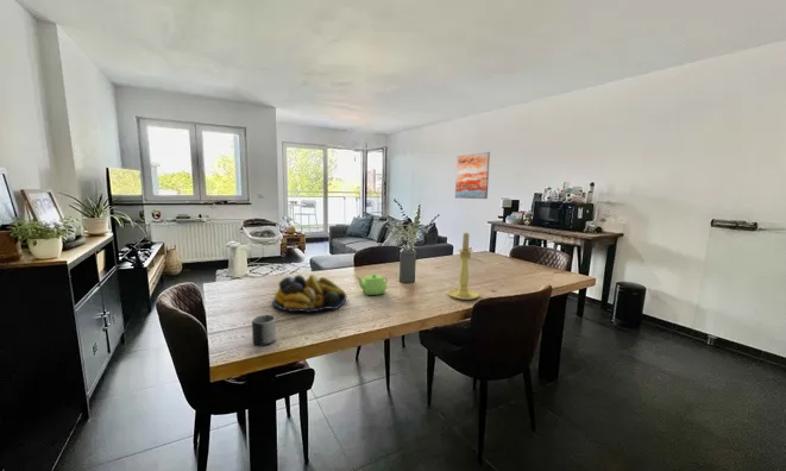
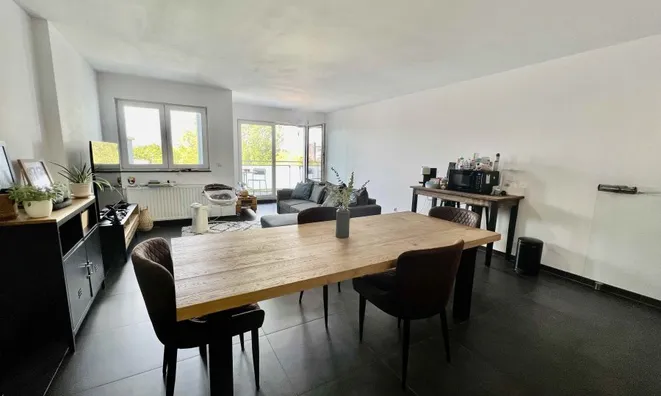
- candle holder [447,232,480,301]
- fruit bowl [271,272,348,313]
- teapot [356,272,389,296]
- mug [251,314,277,346]
- wall art [454,151,491,200]
